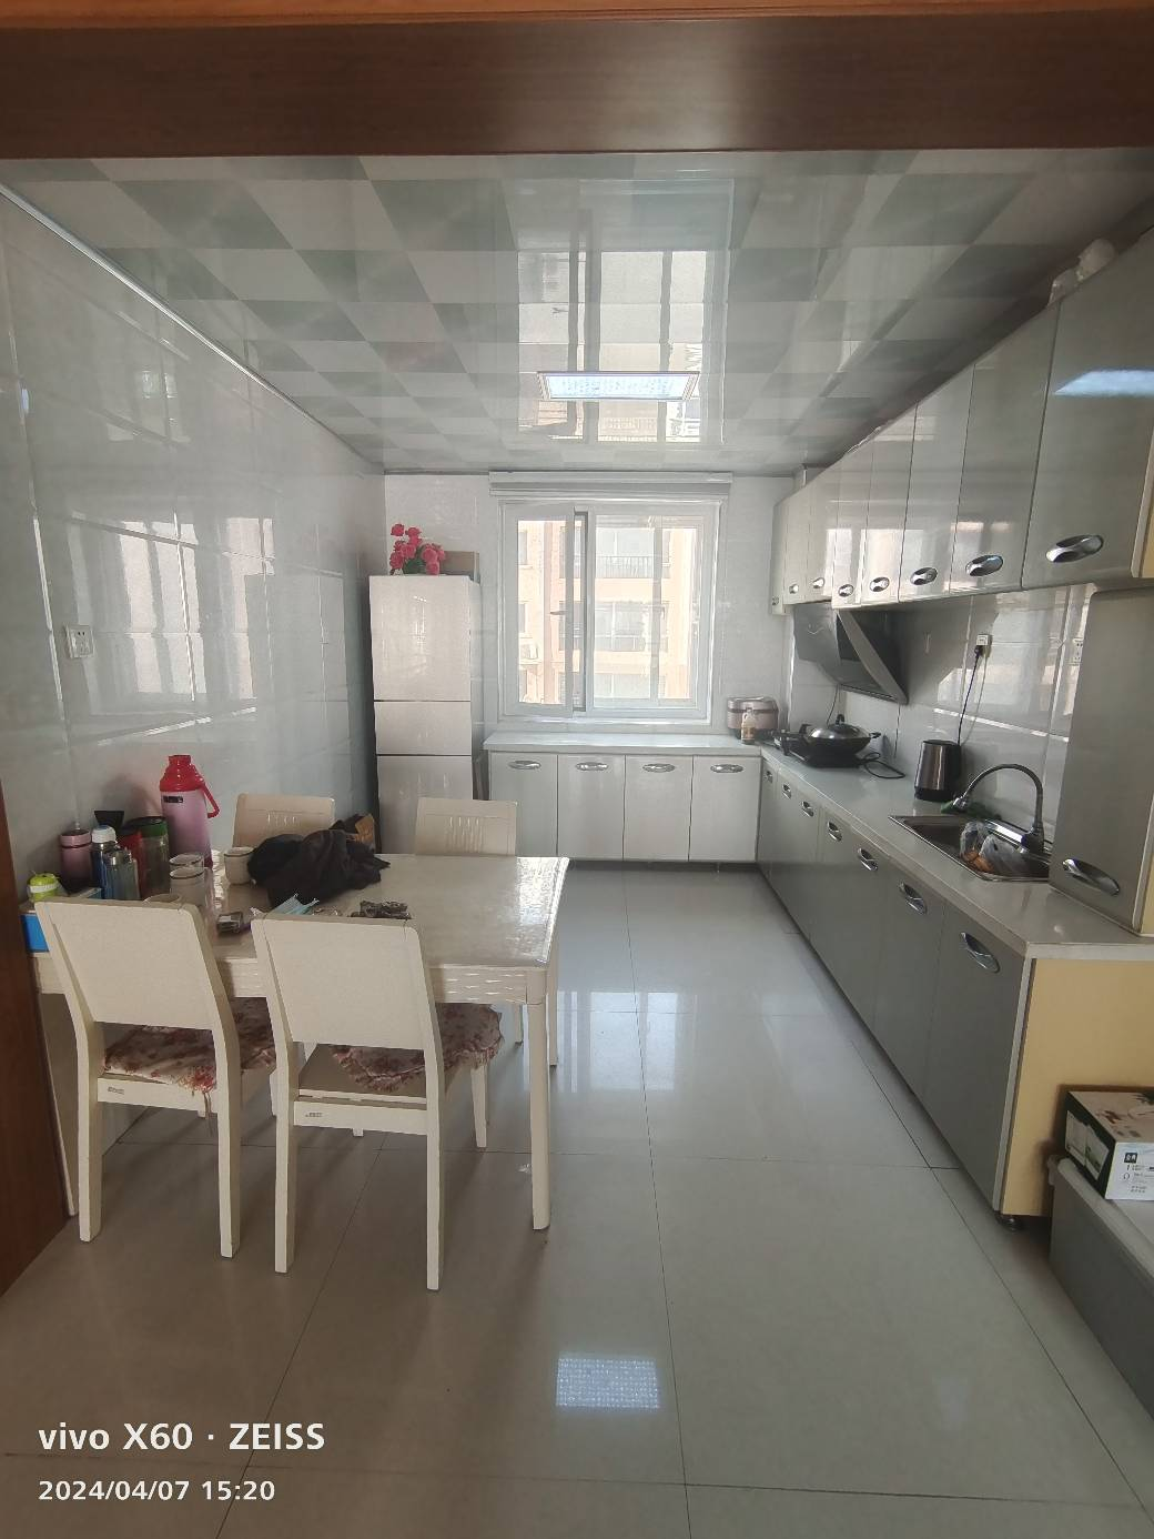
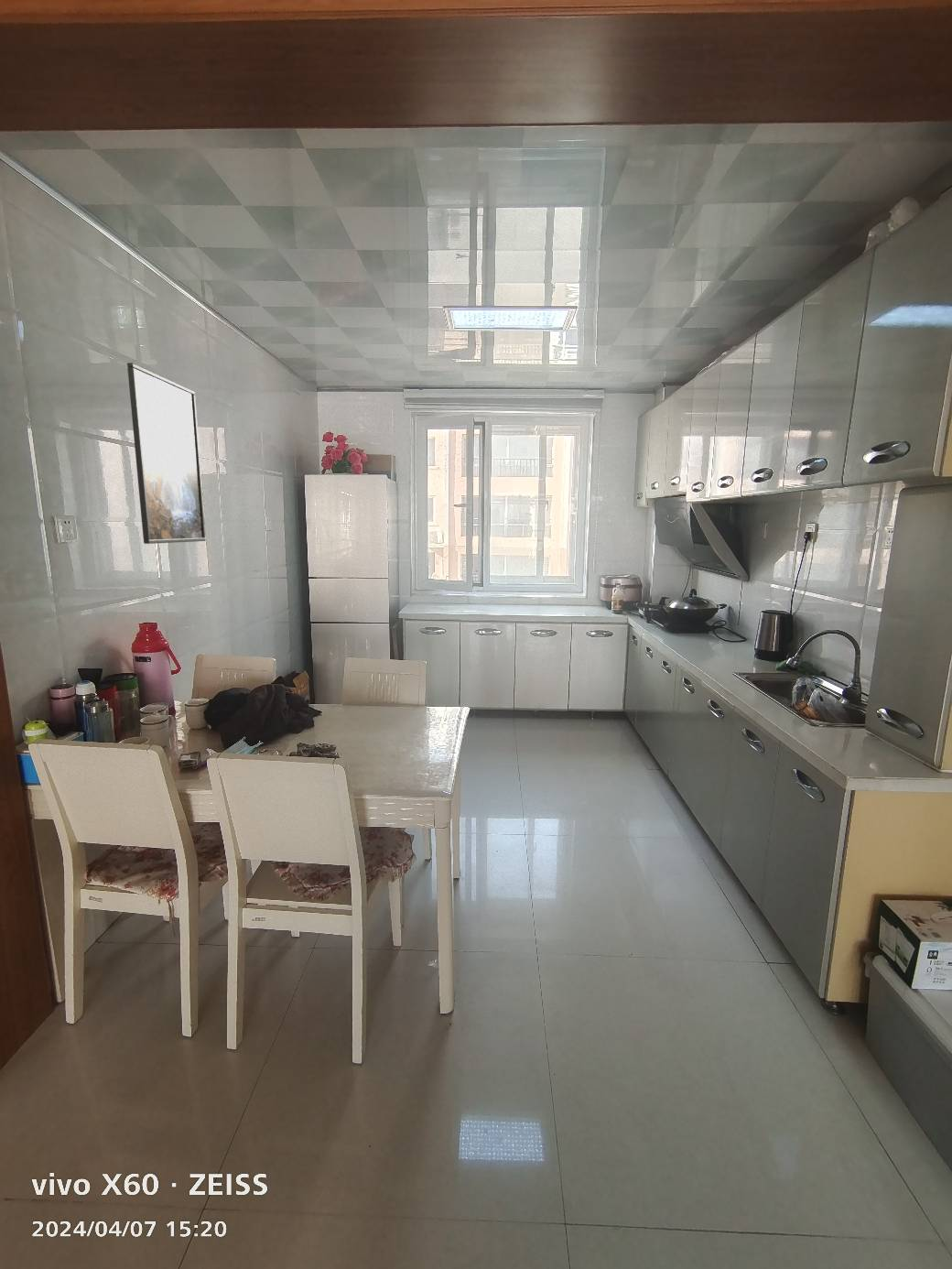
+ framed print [126,362,207,545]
